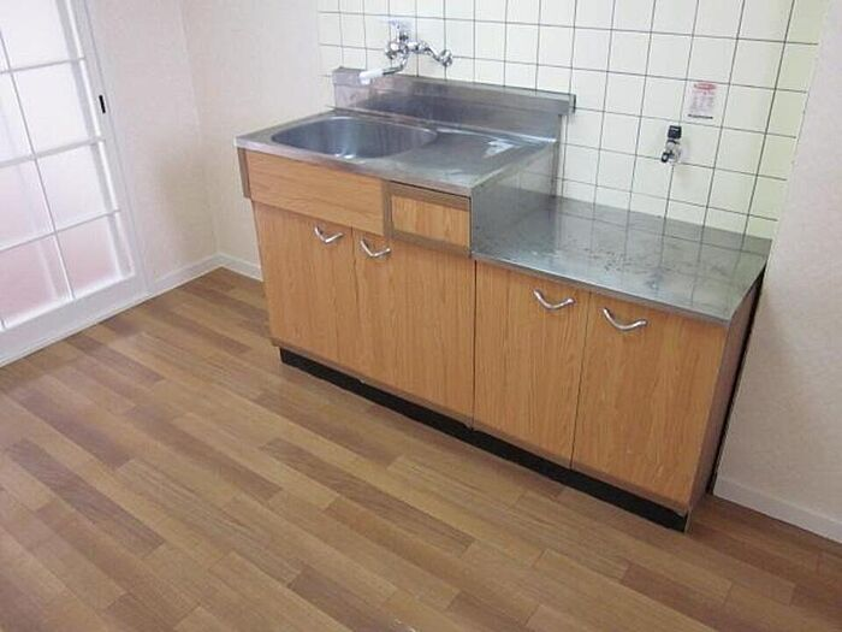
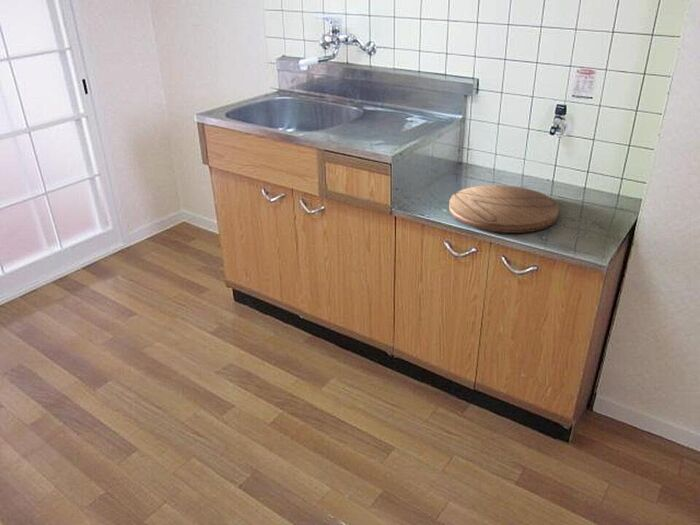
+ cutting board [448,184,560,234]
